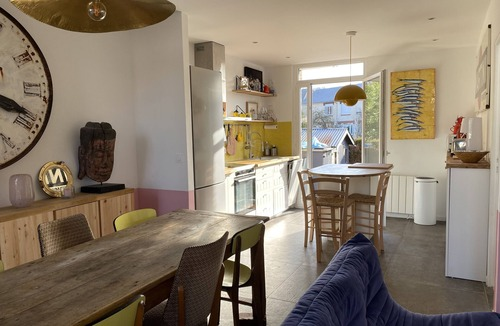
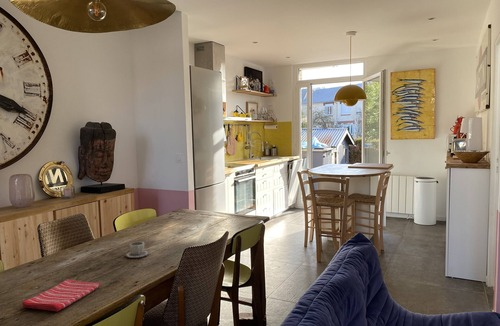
+ cup [124,241,150,259]
+ dish towel [21,278,102,312]
